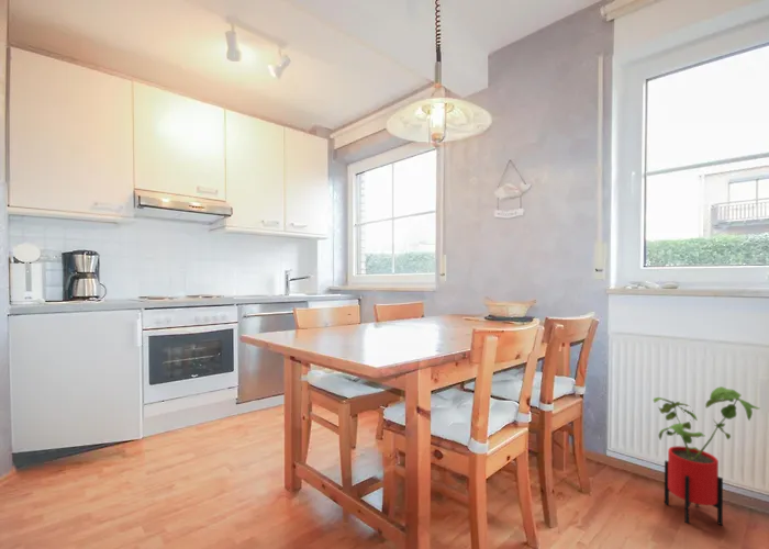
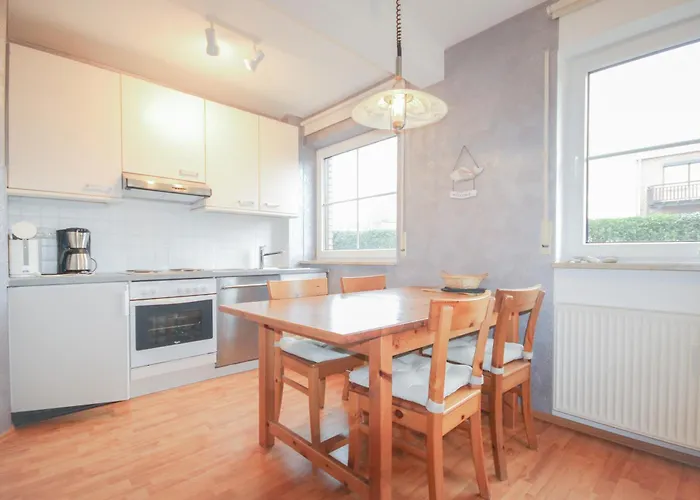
- house plant [653,385,760,526]
